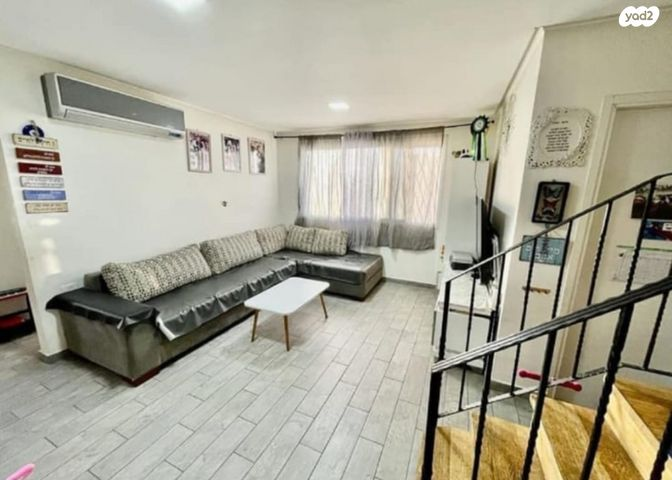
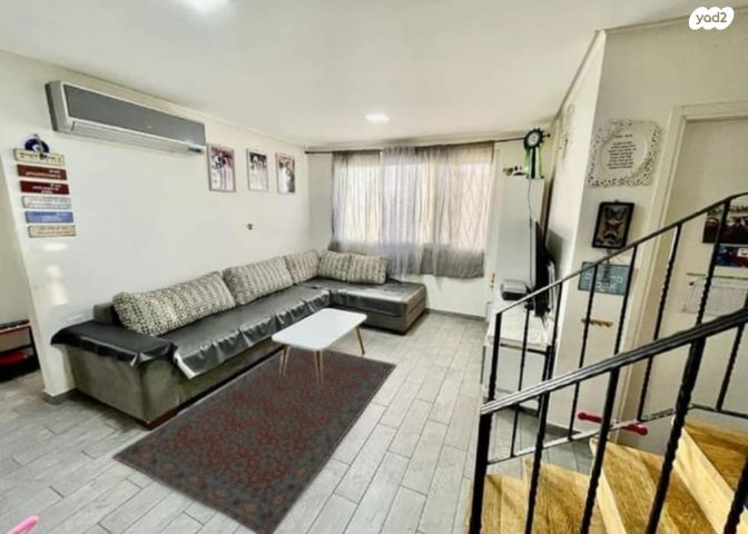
+ rug [111,345,397,534]
